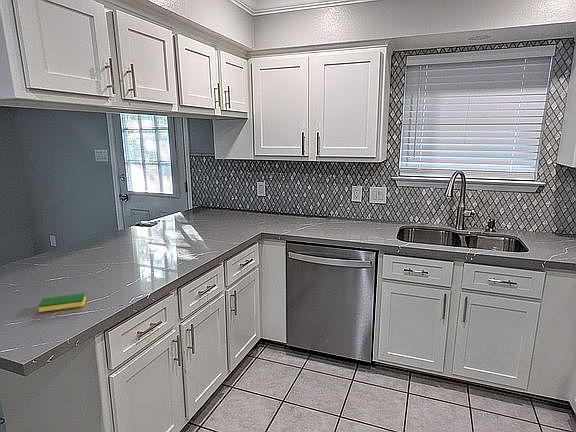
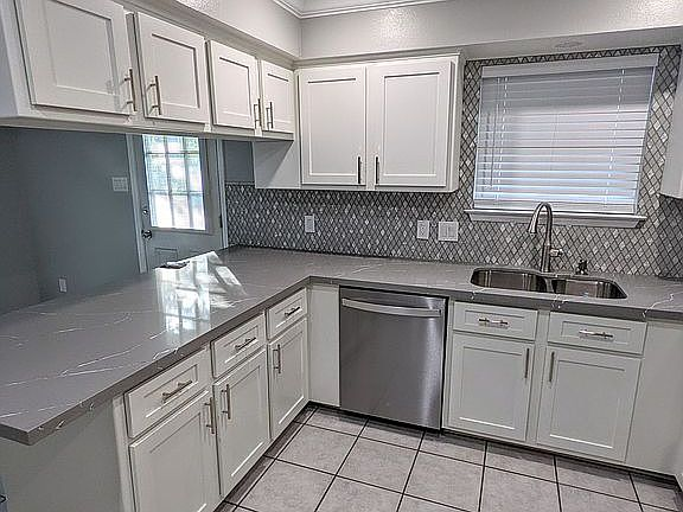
- dish sponge [37,292,87,313]
